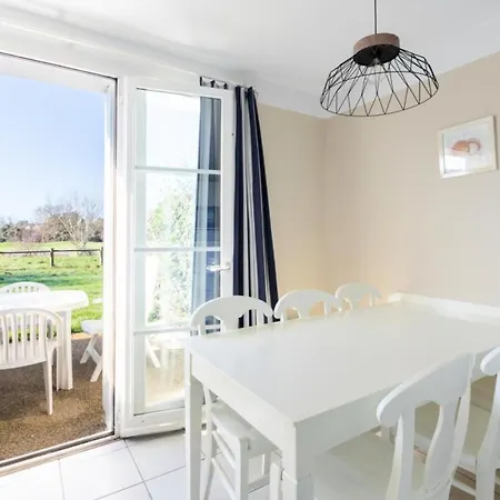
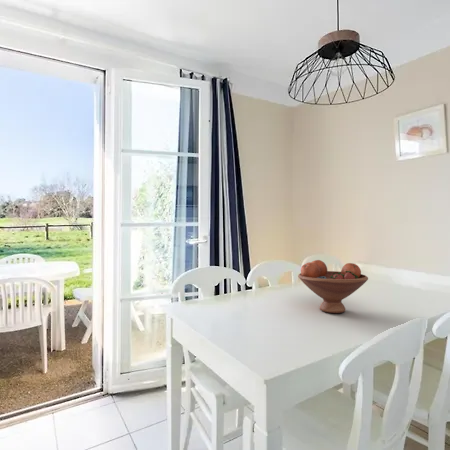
+ fruit bowl [297,259,369,314]
